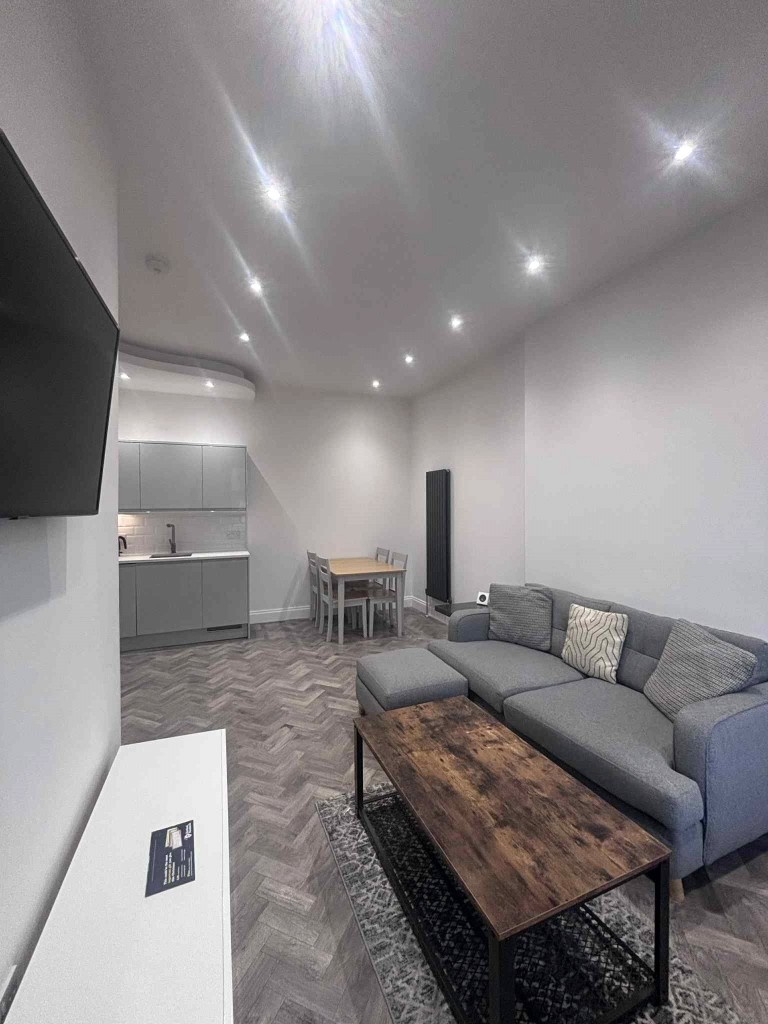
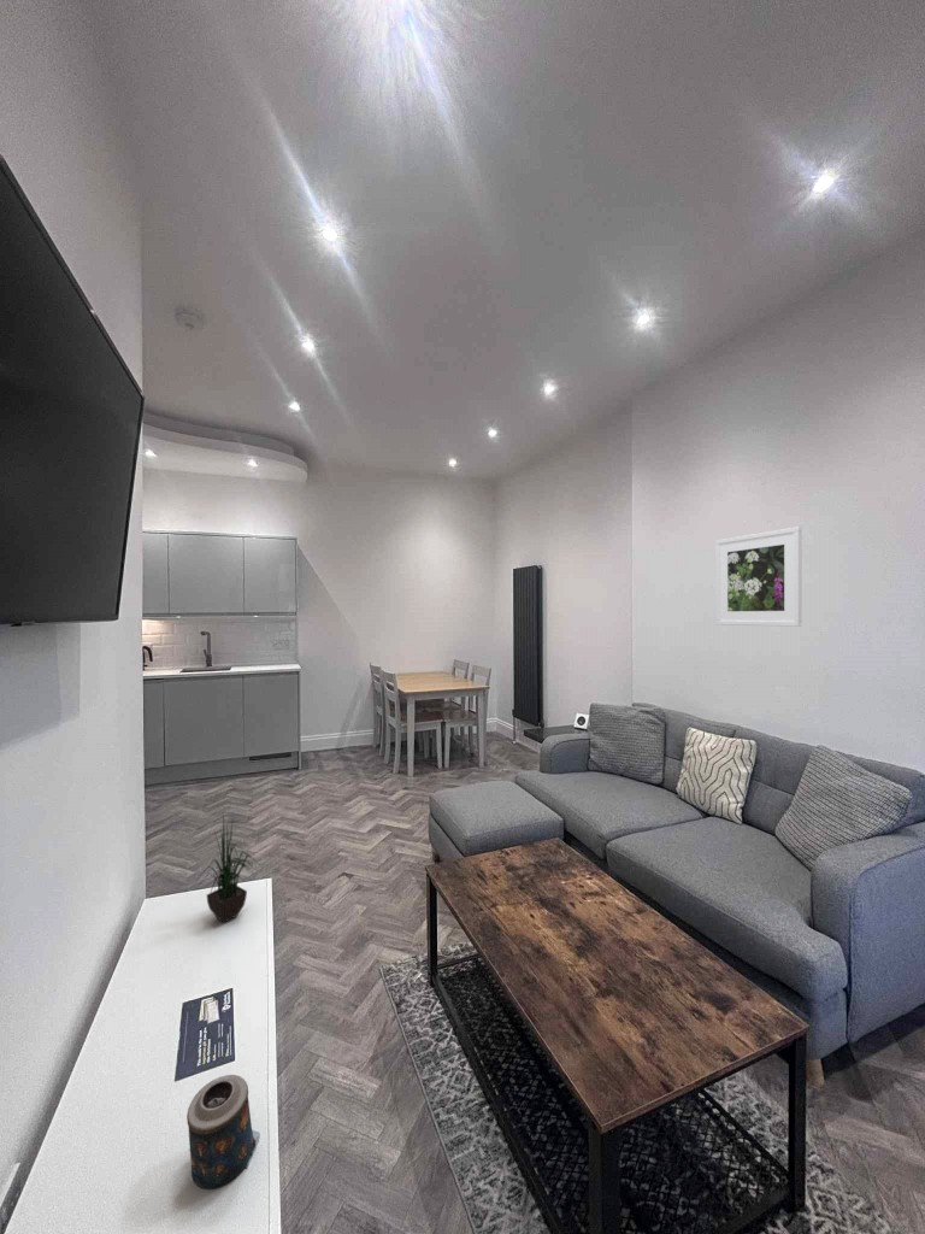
+ candle [185,1074,261,1191]
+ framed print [714,525,802,628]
+ potted plant [193,815,260,924]
